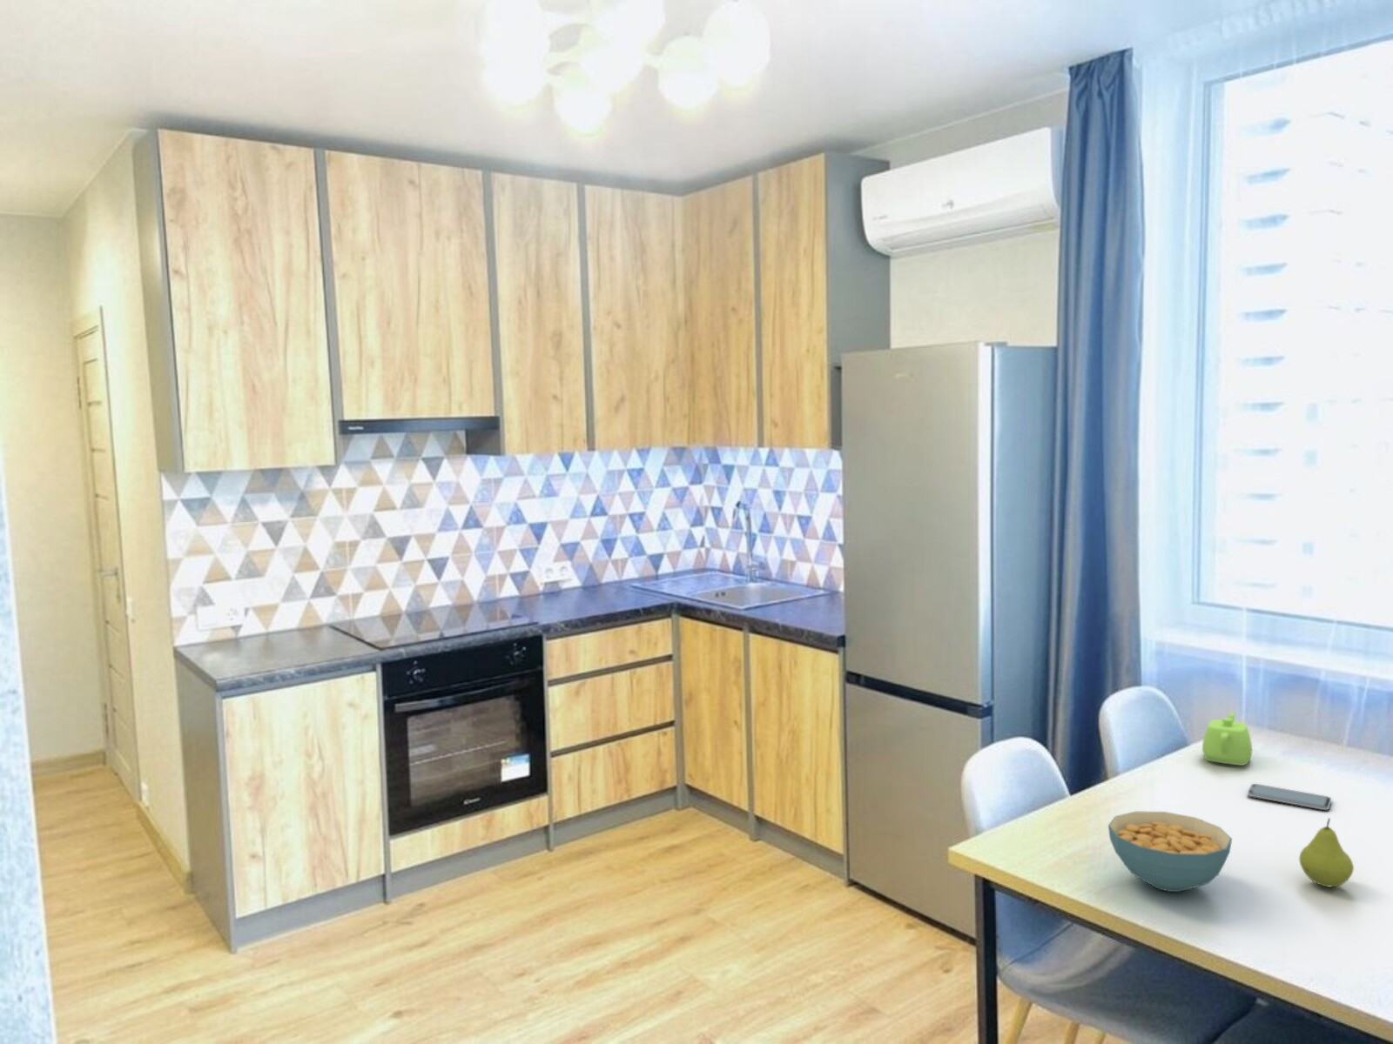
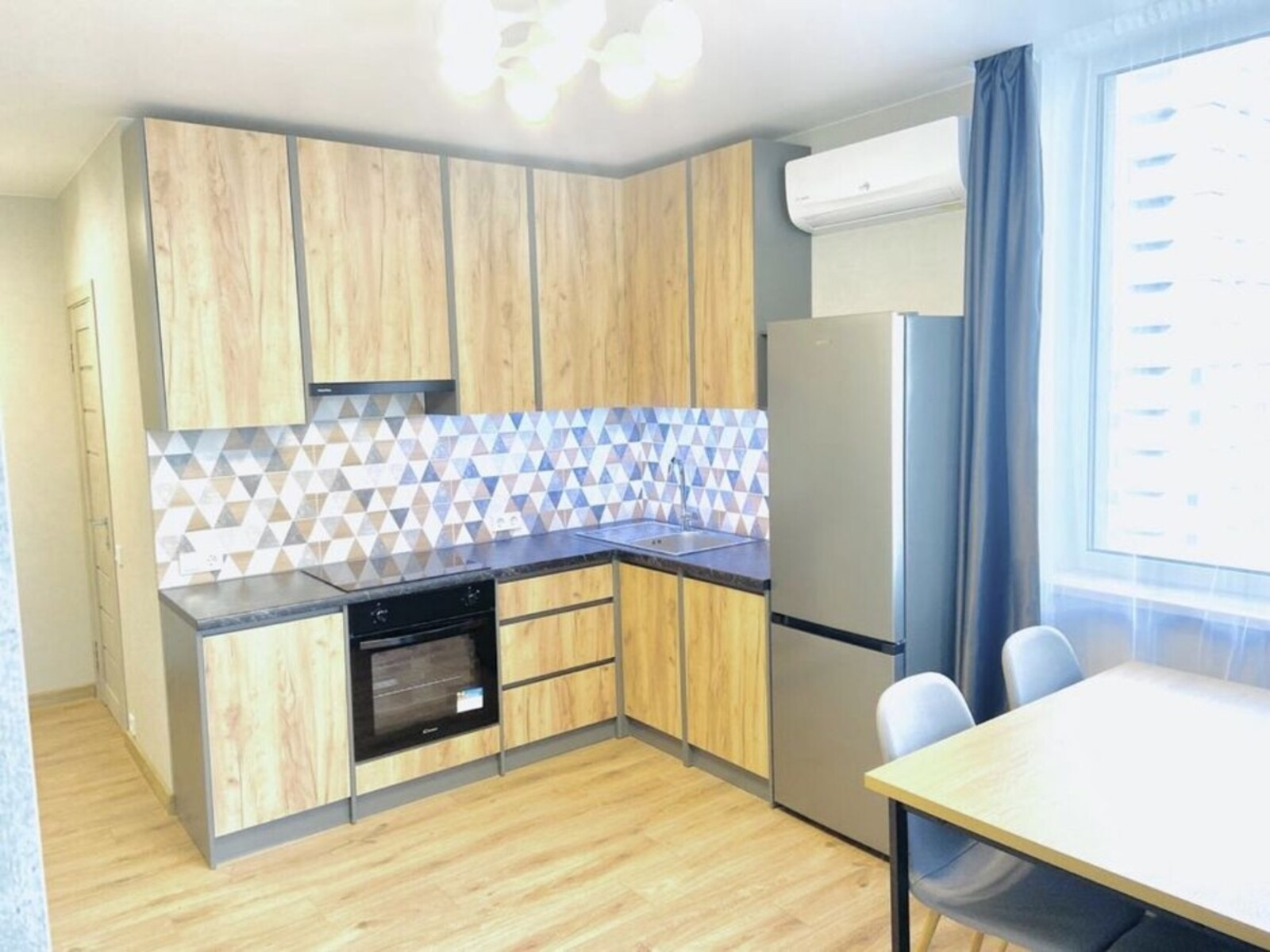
- fruit [1298,817,1355,887]
- smartphone [1247,783,1332,810]
- cereal bowl [1108,810,1233,893]
- teapot [1201,711,1253,767]
